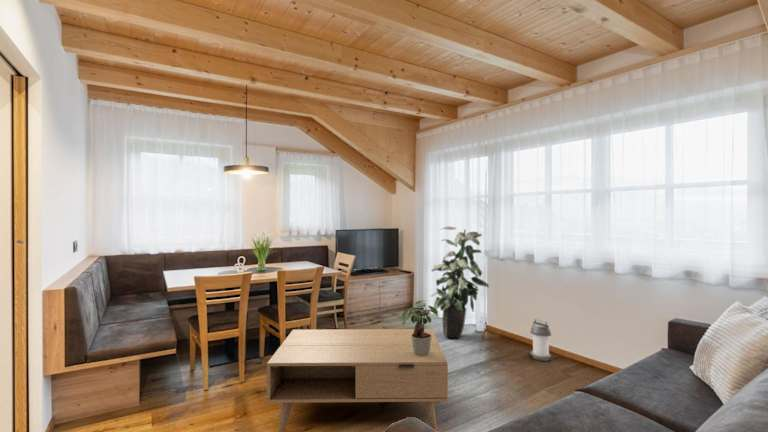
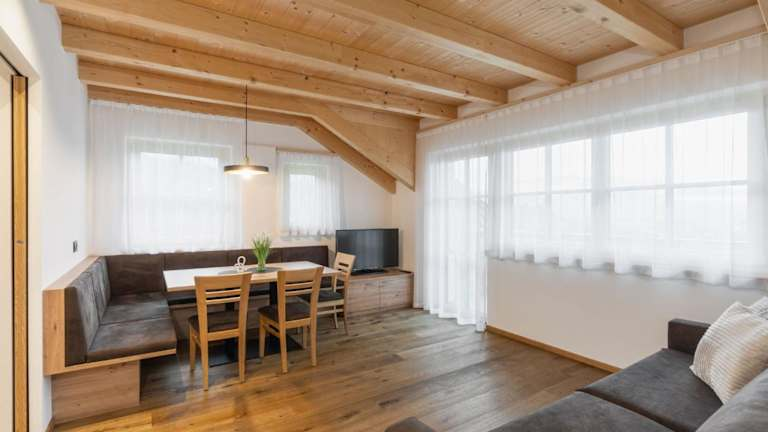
- lantern [530,318,552,362]
- potted plant [401,300,439,356]
- coffee table [266,328,449,432]
- indoor plant [430,226,490,340]
